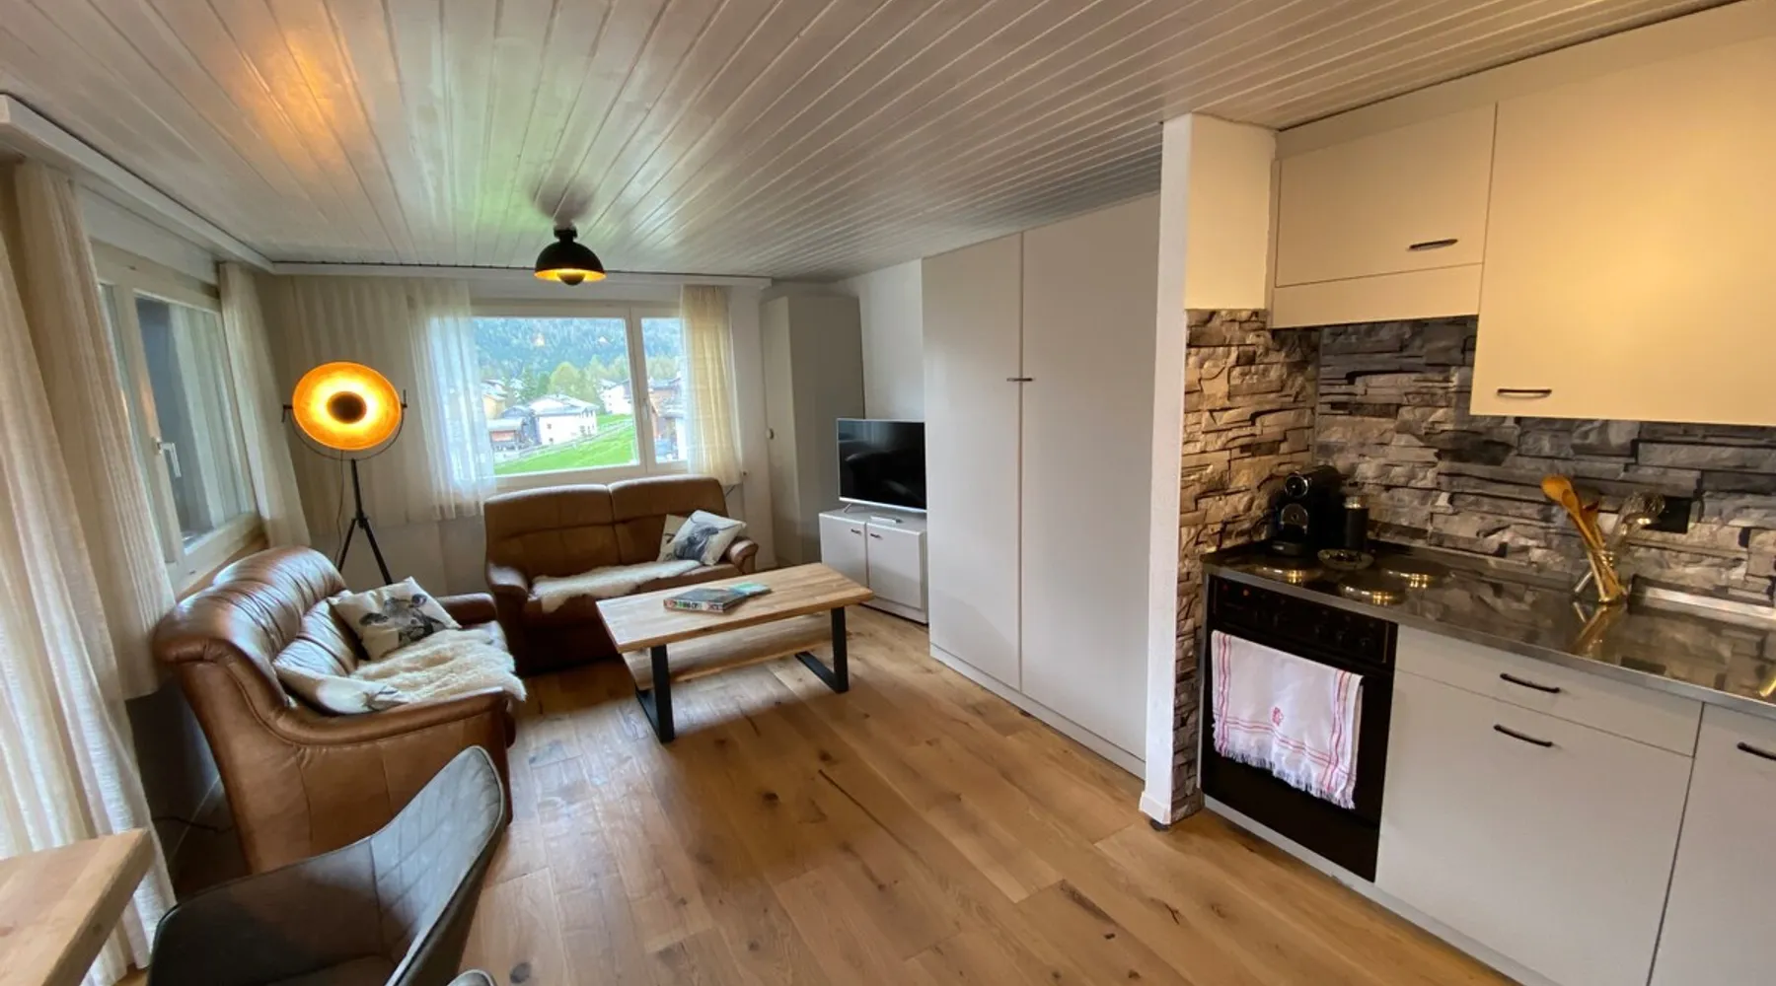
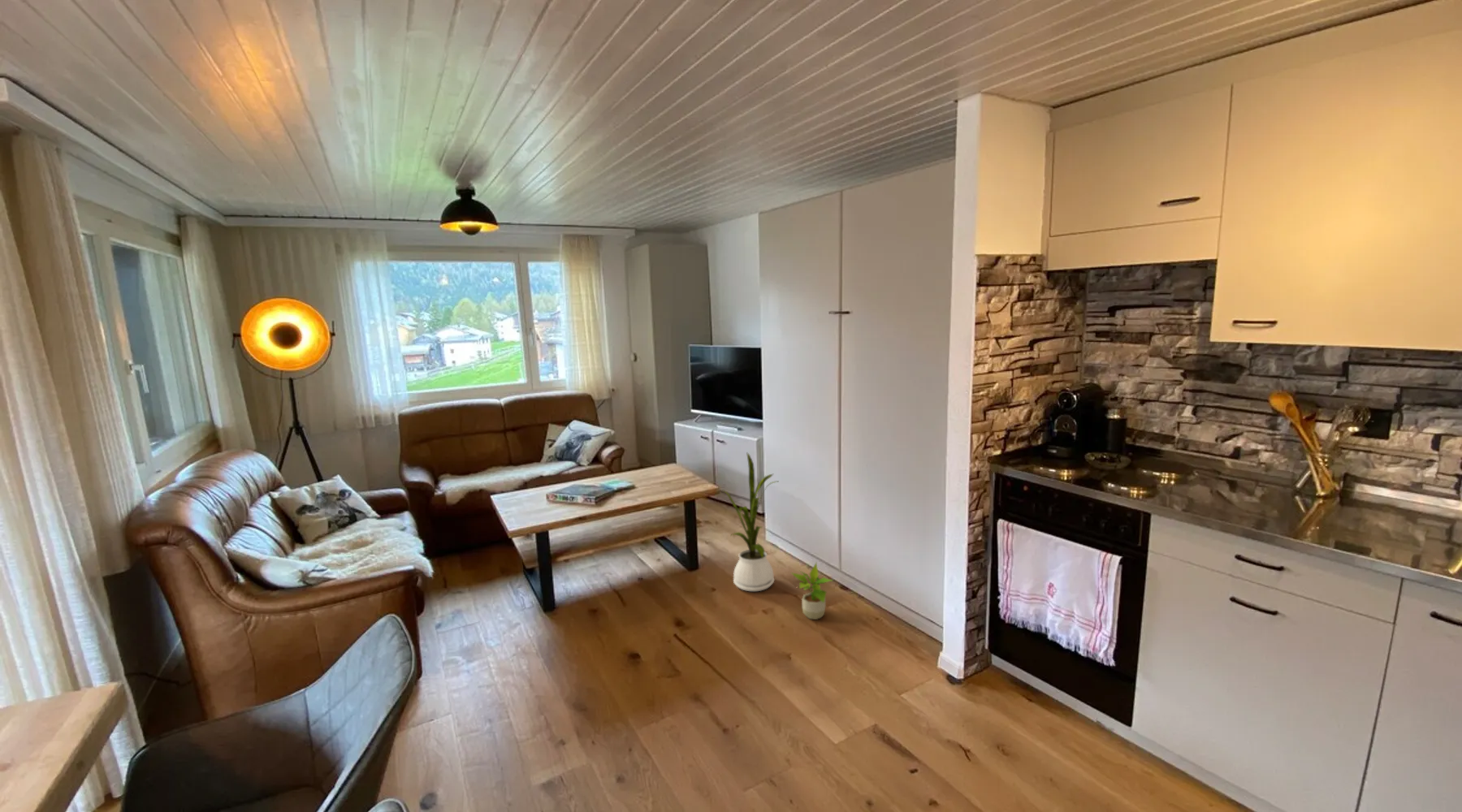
+ potted plant [790,562,833,620]
+ house plant [720,452,778,592]
